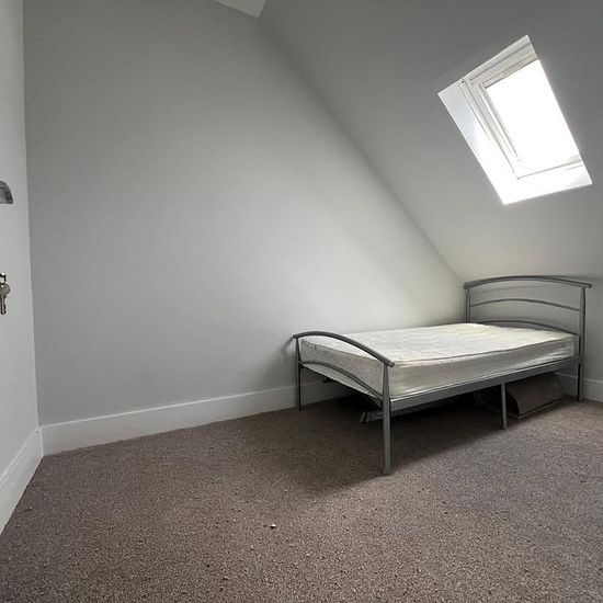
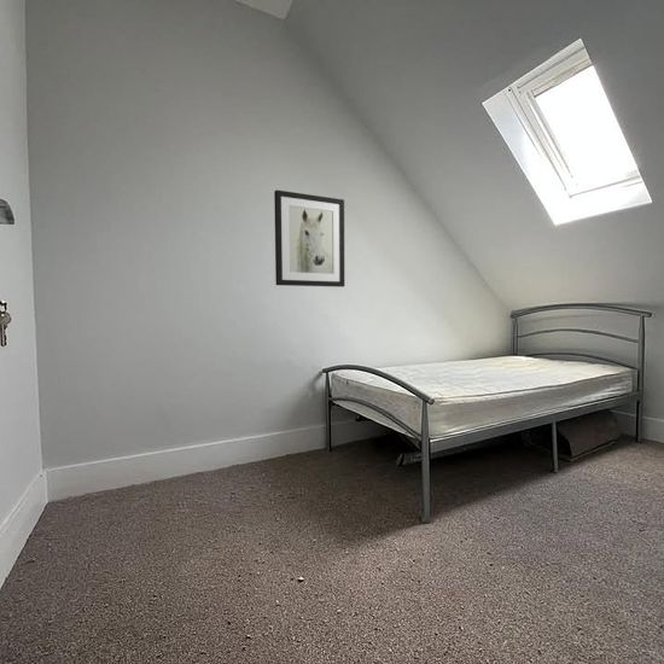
+ wall art [273,188,345,289]
